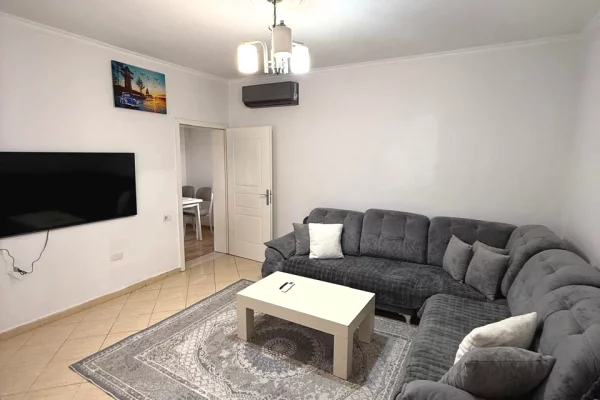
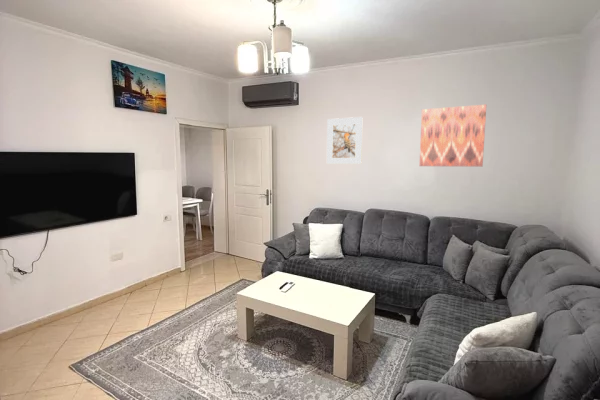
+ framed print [326,116,364,165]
+ wall art [419,104,487,167]
